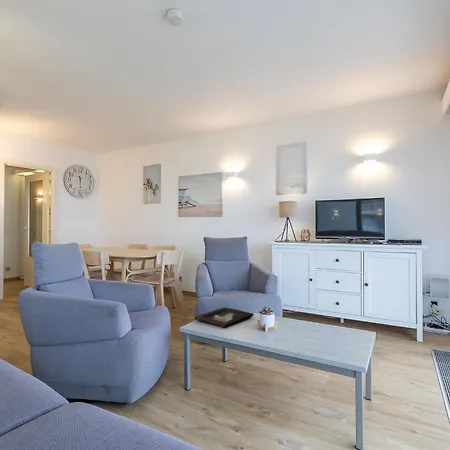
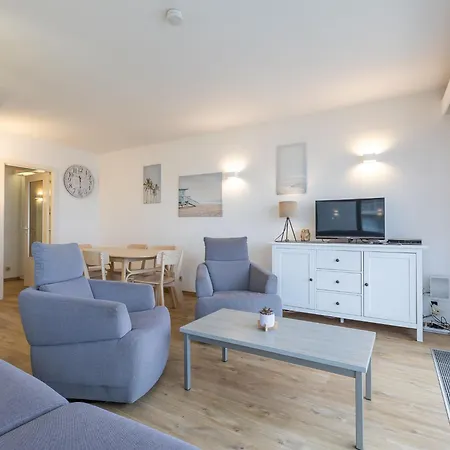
- decorative tray [193,307,254,329]
